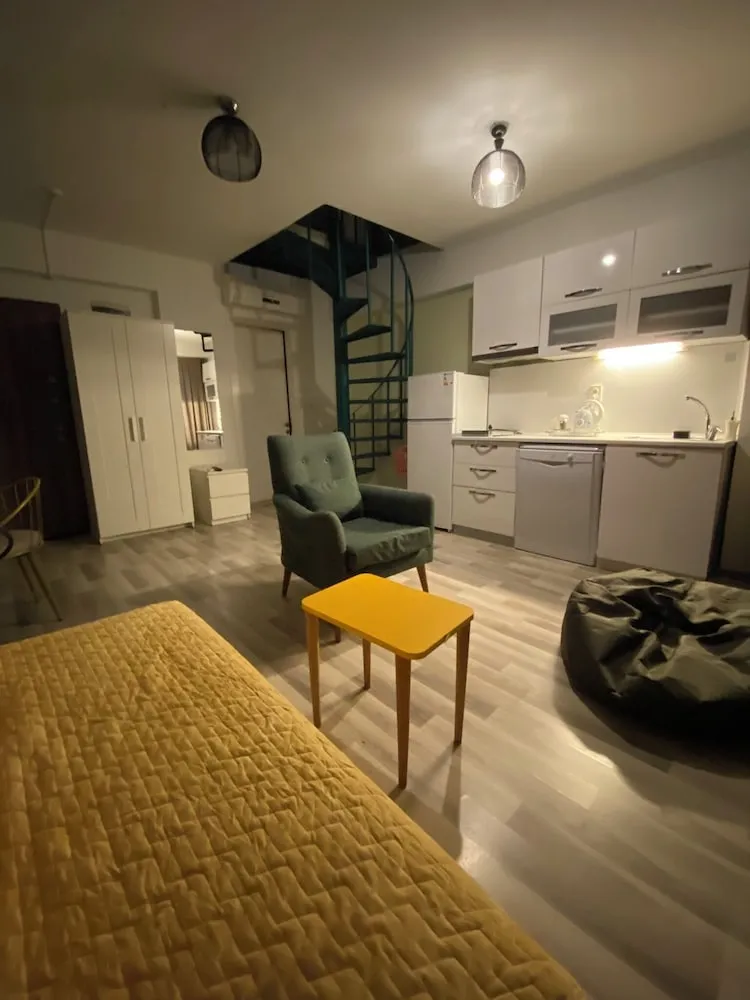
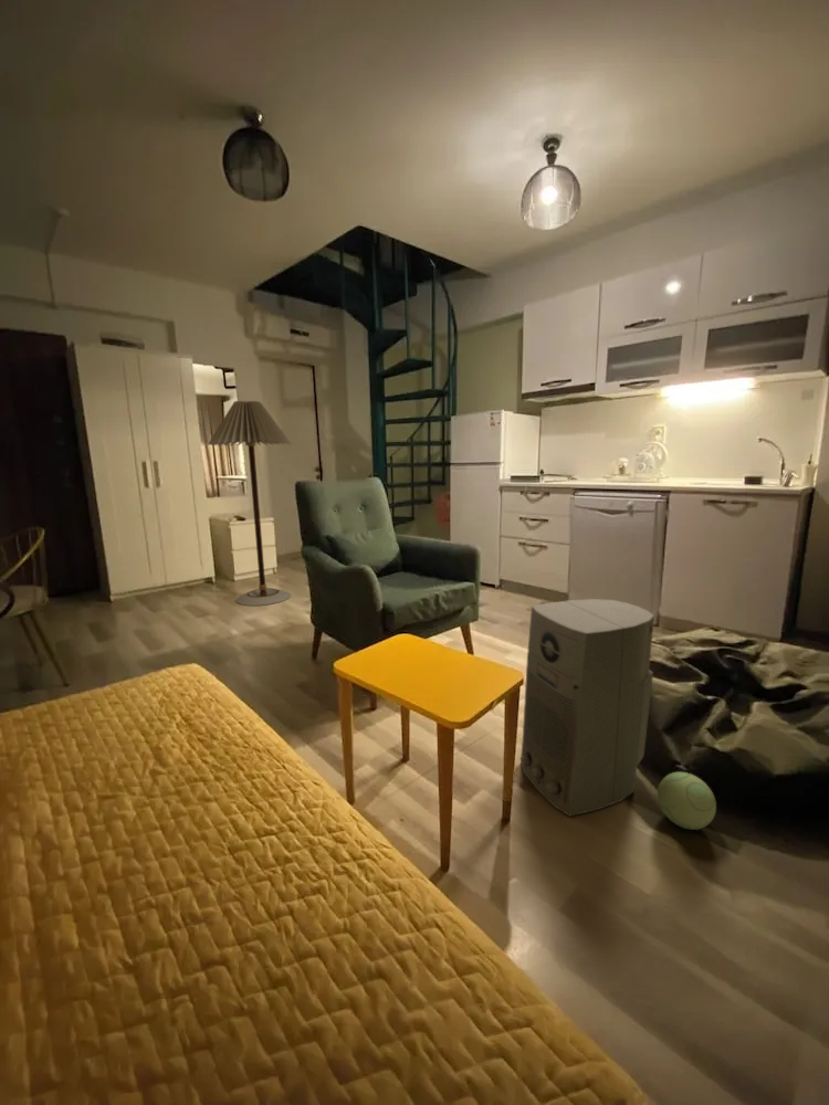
+ air purifier [520,598,655,818]
+ floor lamp [207,400,293,607]
+ plush toy [657,771,717,831]
